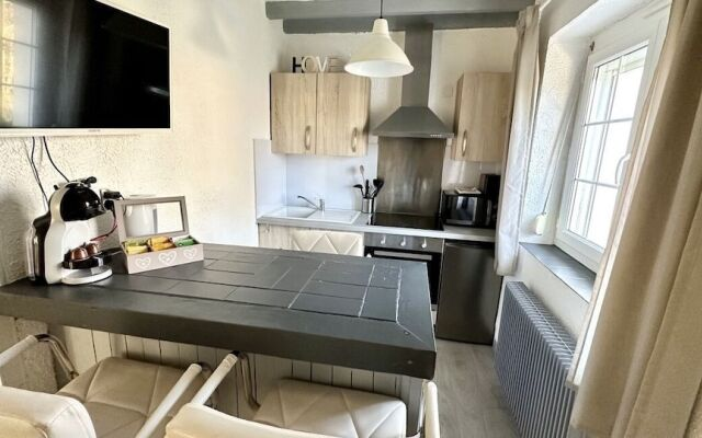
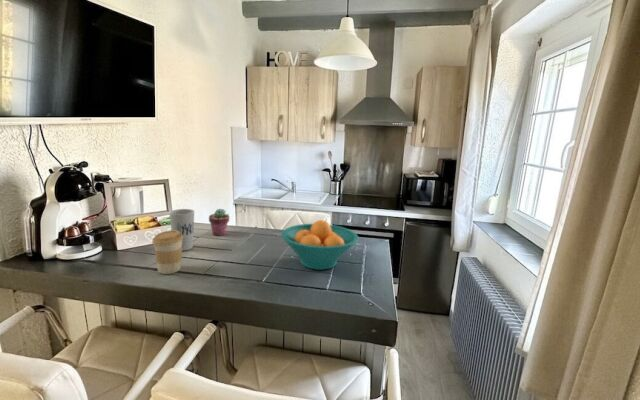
+ cup [168,208,195,252]
+ fruit bowl [280,219,359,271]
+ coffee cup [151,230,183,275]
+ potted succulent [208,208,230,237]
